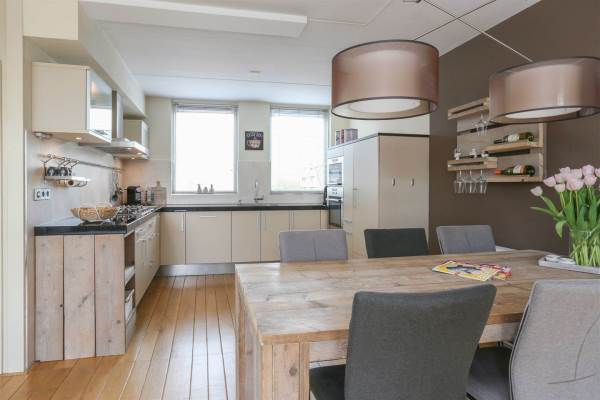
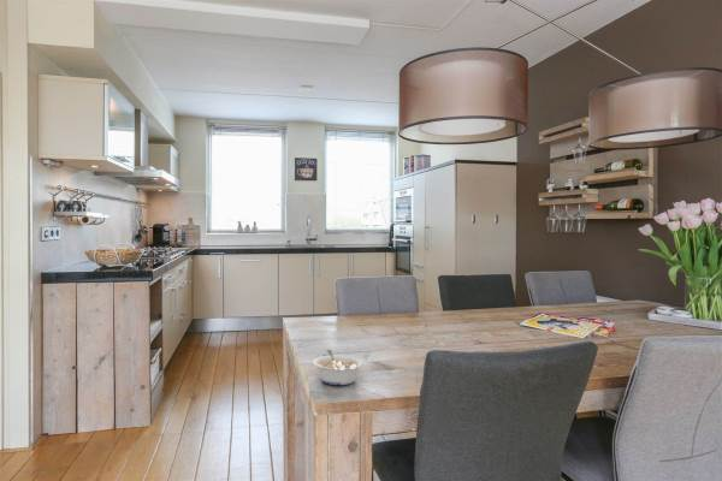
+ legume [312,349,365,386]
